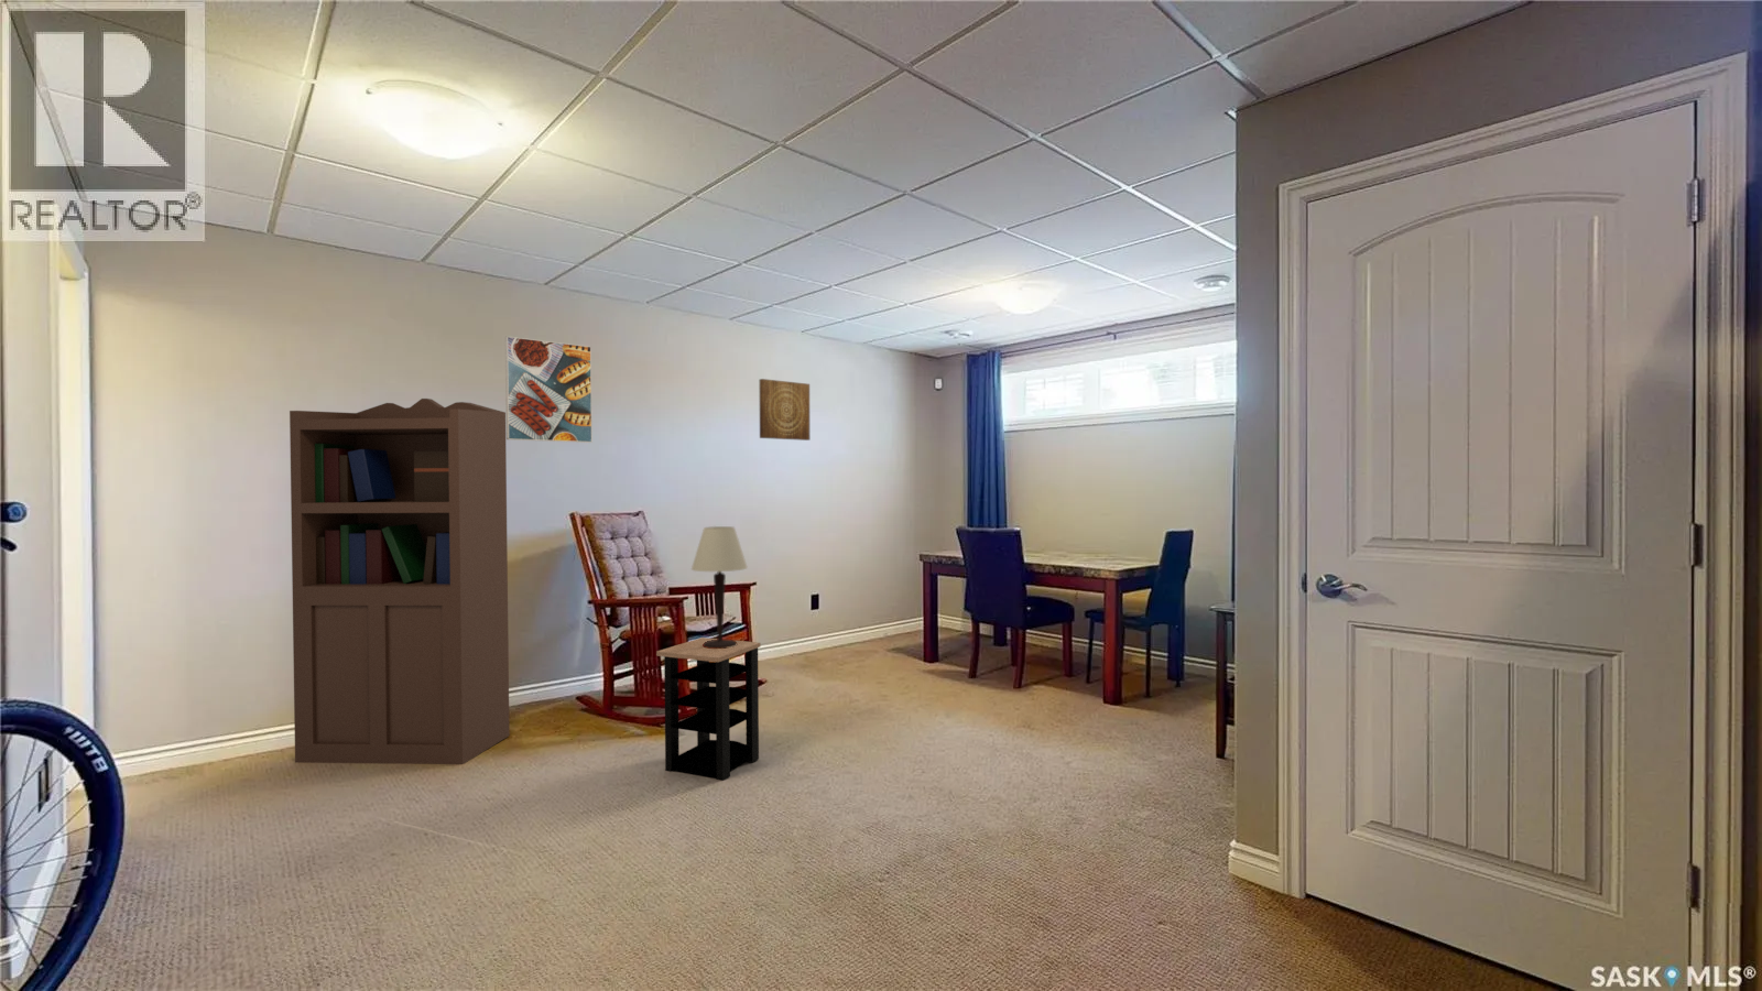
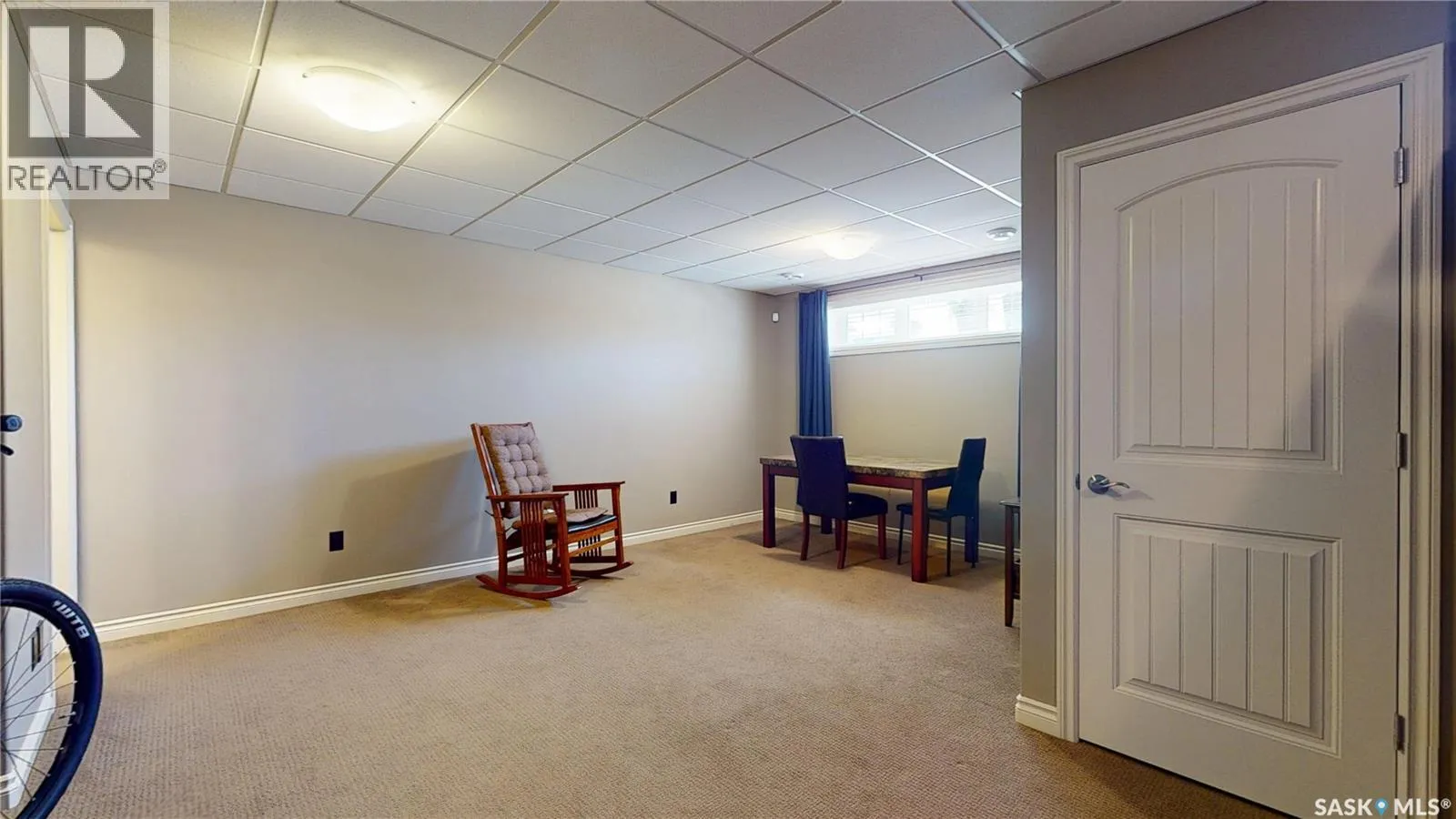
- side table [655,636,762,782]
- wall art [759,378,811,442]
- table lamp [691,525,749,649]
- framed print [505,335,593,444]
- bookcase [288,398,511,765]
